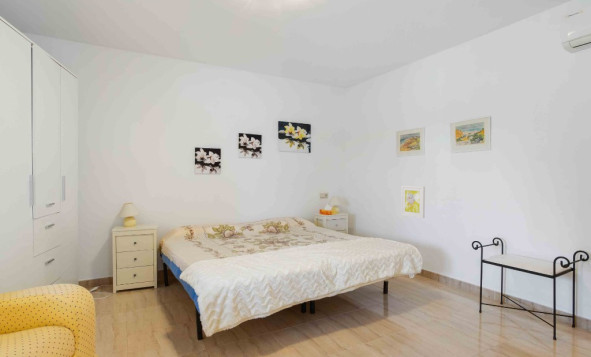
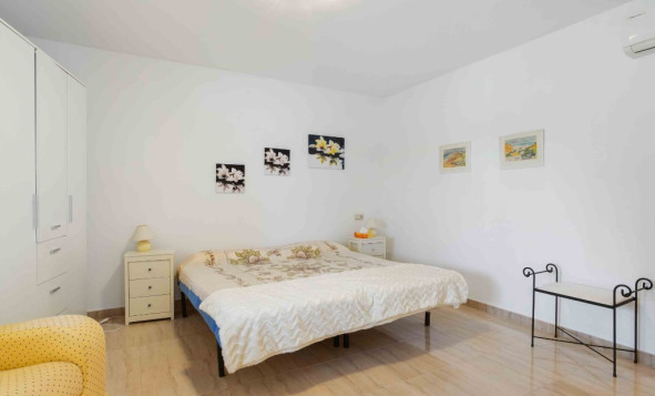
- wall art [400,185,426,219]
